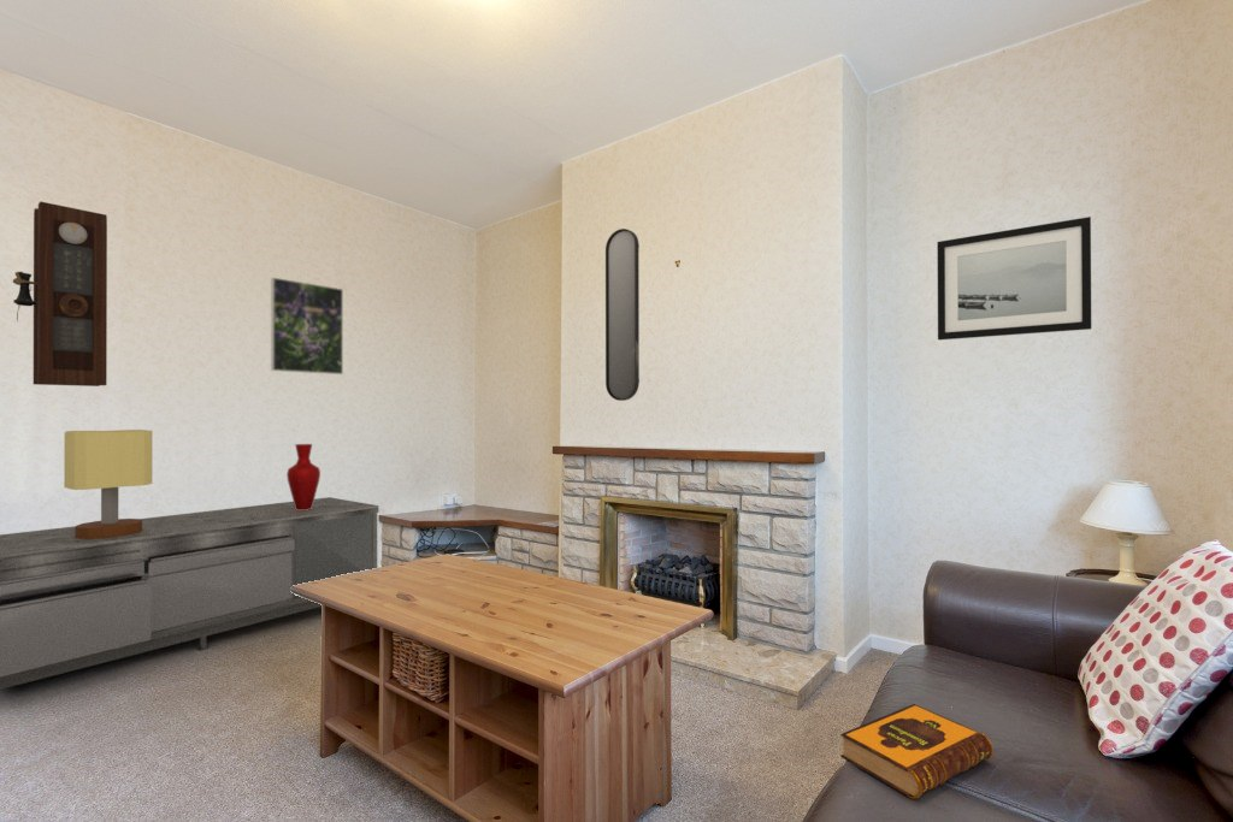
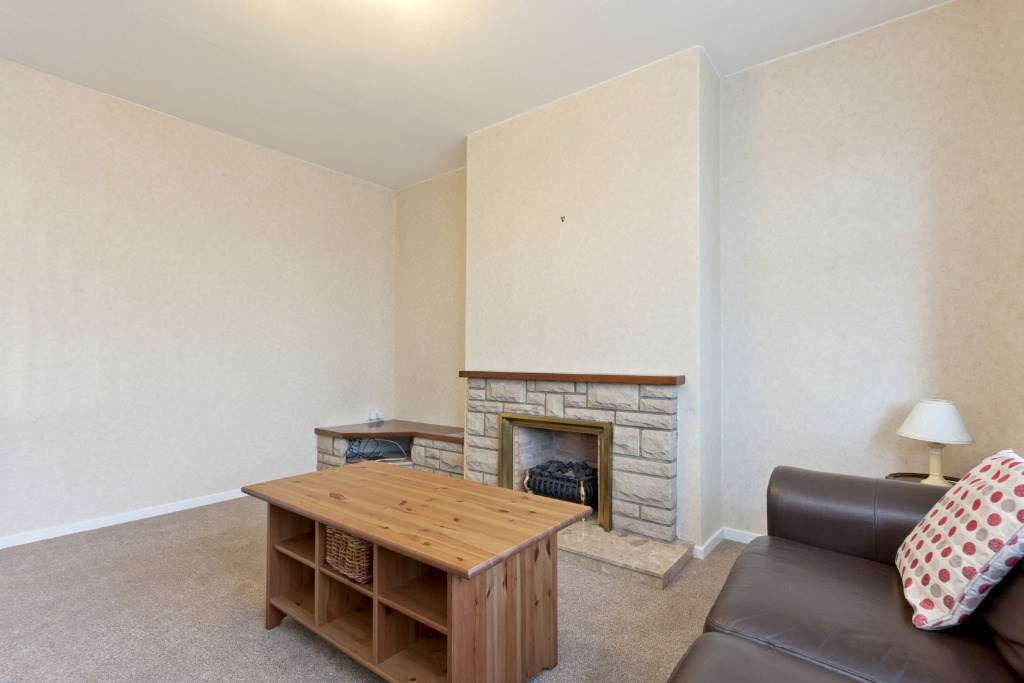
- wall art [936,215,1092,341]
- home mirror [604,227,641,402]
- pendulum clock [12,201,108,388]
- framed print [270,277,344,375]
- hardback book [839,703,995,799]
- vase [285,443,321,510]
- sideboard [0,496,380,691]
- table lamp [63,428,153,539]
